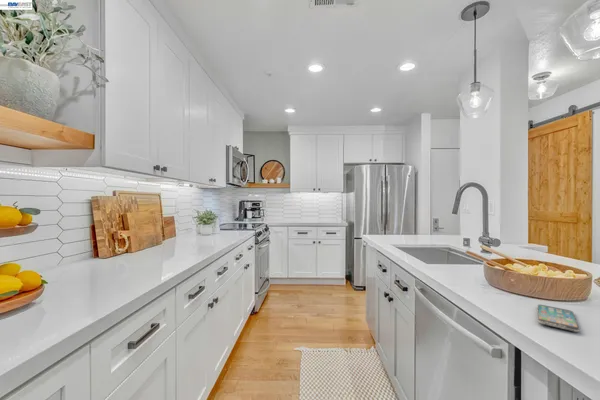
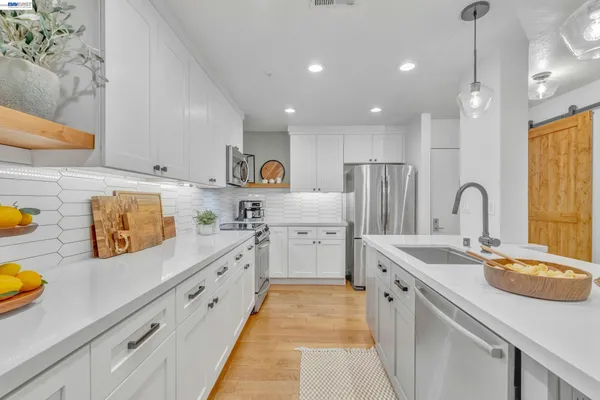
- smartphone [536,304,581,333]
